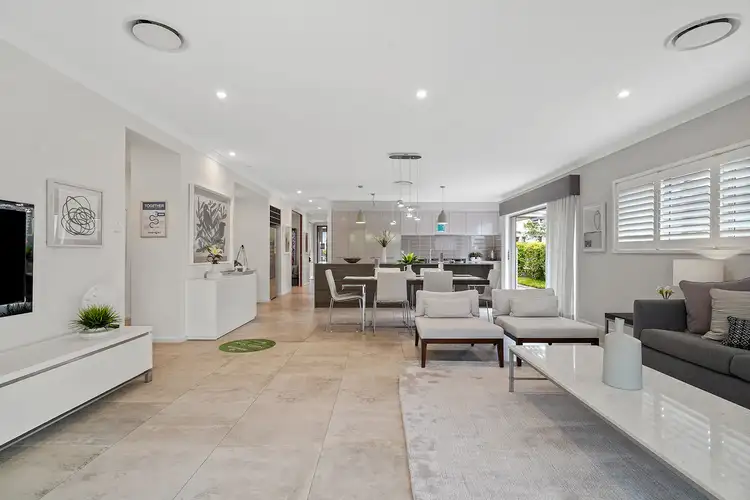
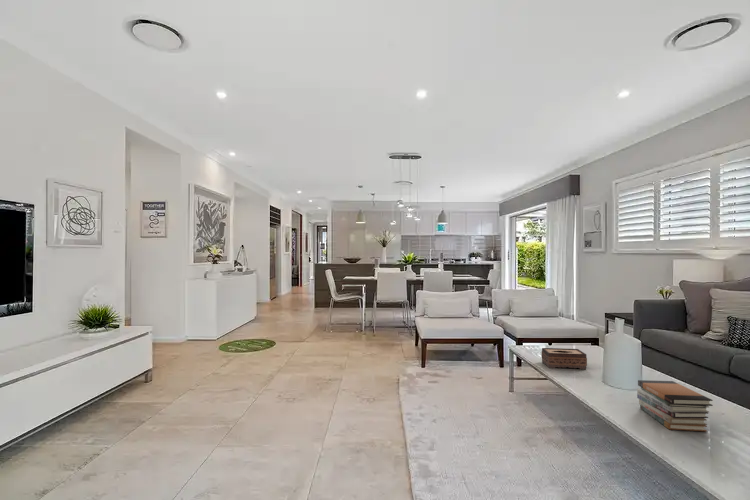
+ tissue box [541,347,588,370]
+ book stack [636,379,714,432]
